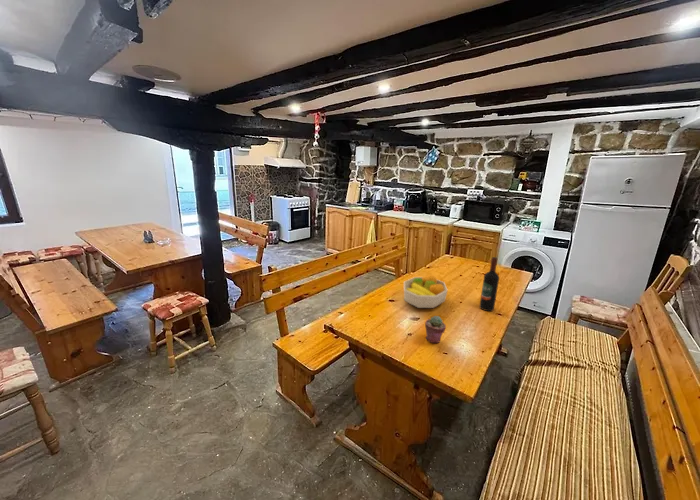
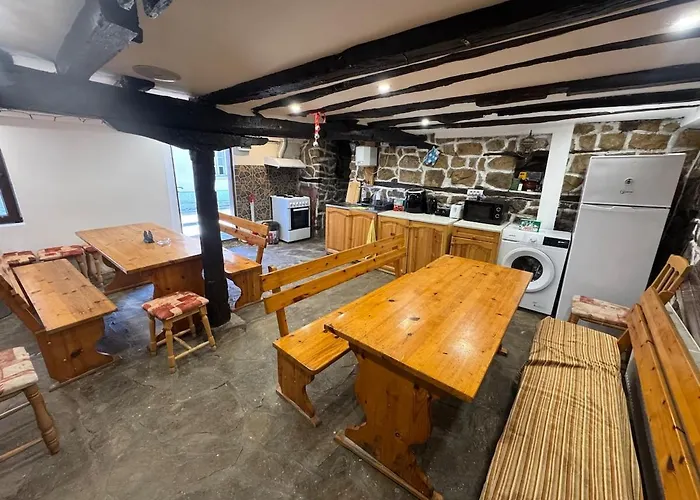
- fruit bowl [403,273,449,309]
- potted succulent [424,315,447,344]
- wine bottle [478,256,500,312]
